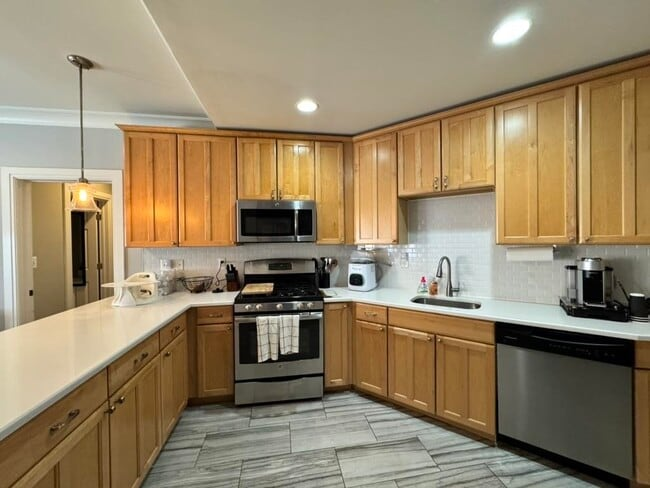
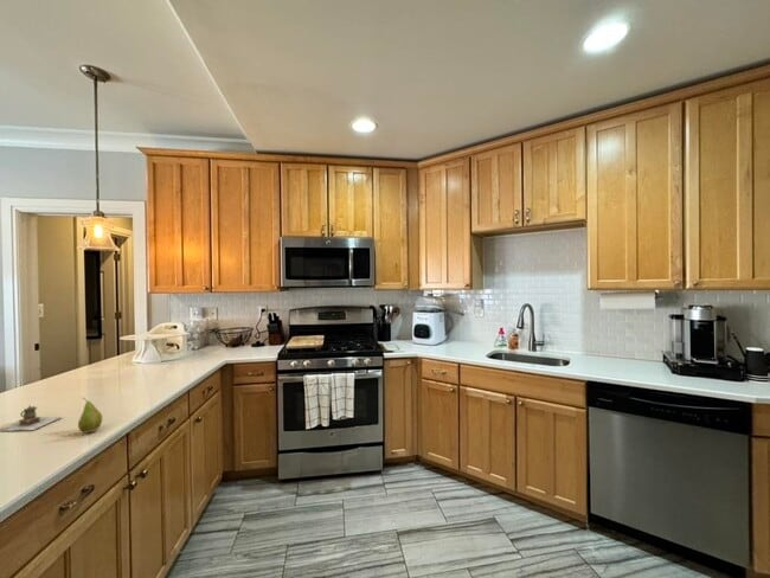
+ fruit [77,397,103,435]
+ teapot [0,404,62,432]
